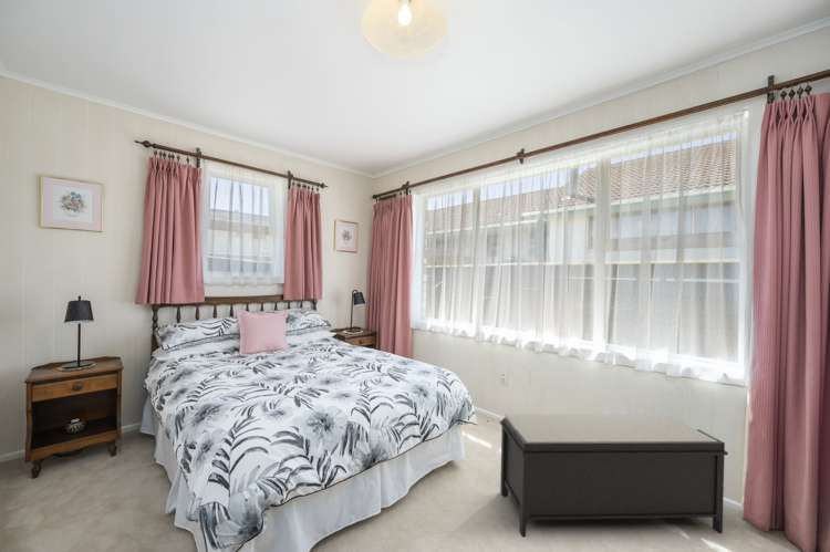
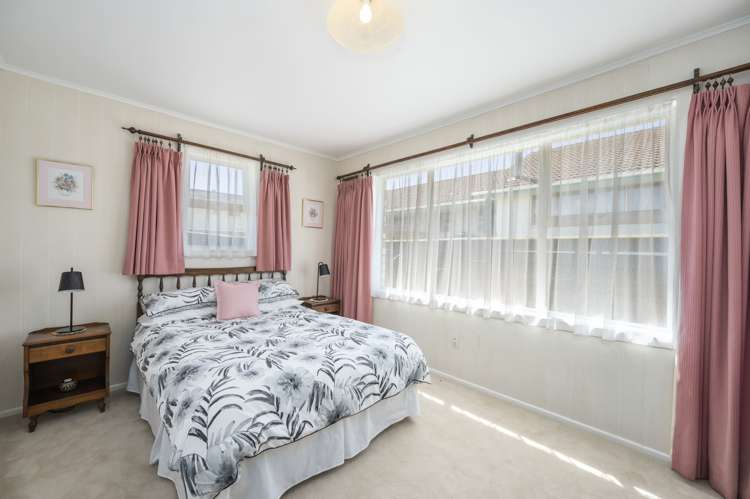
- bench [499,413,729,538]
